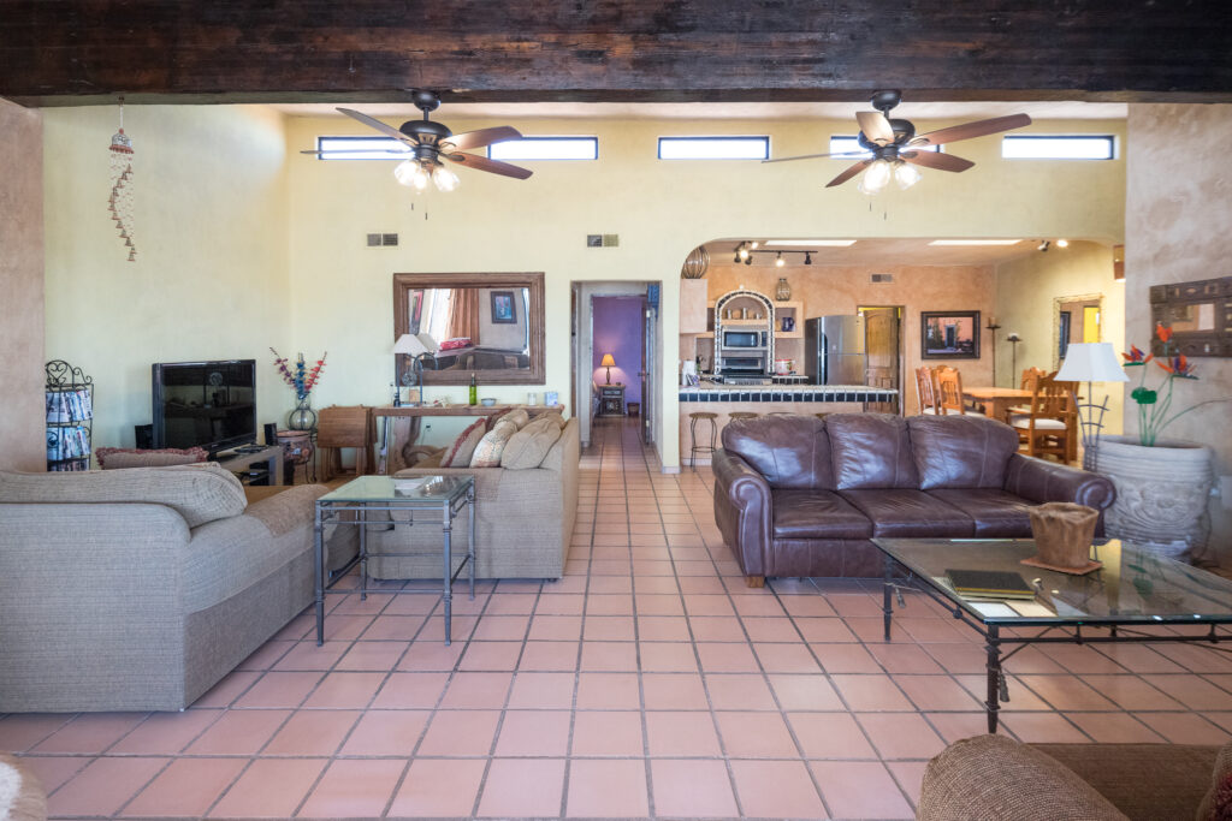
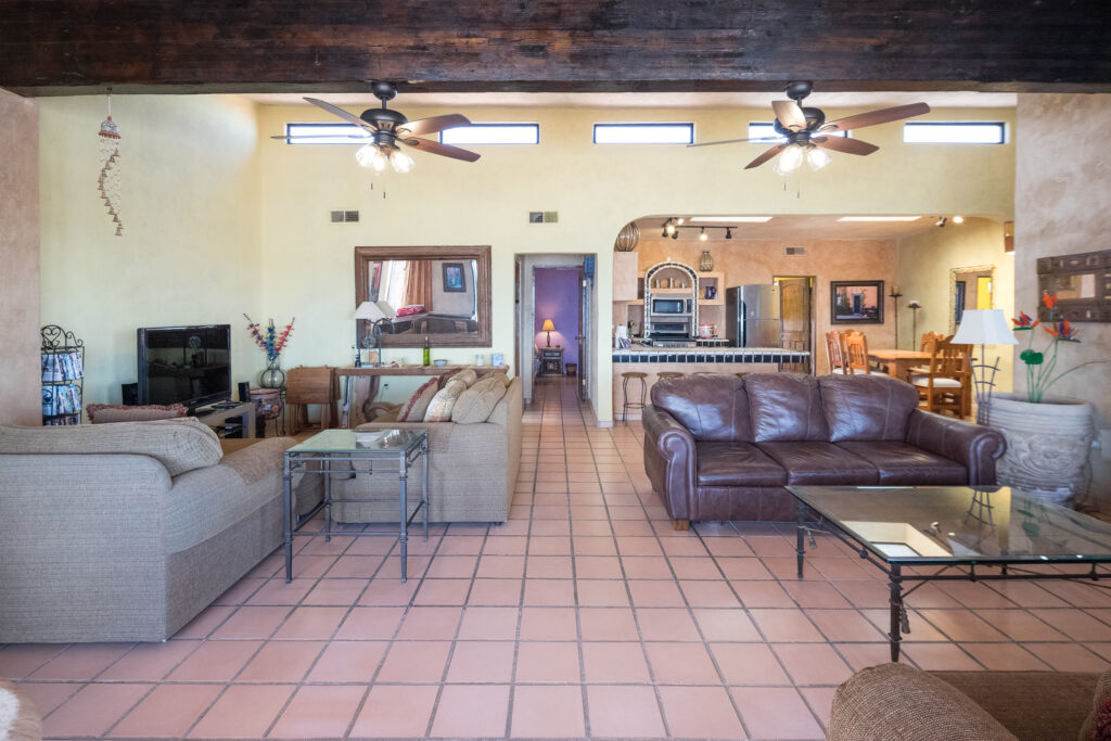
- plant pot [1018,501,1104,576]
- notepad [942,567,1037,601]
